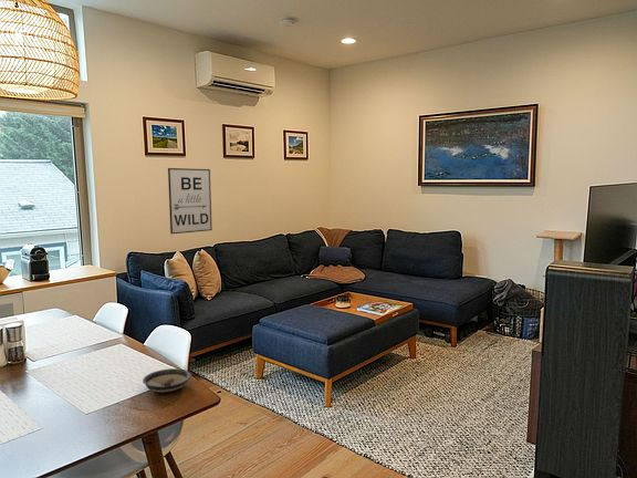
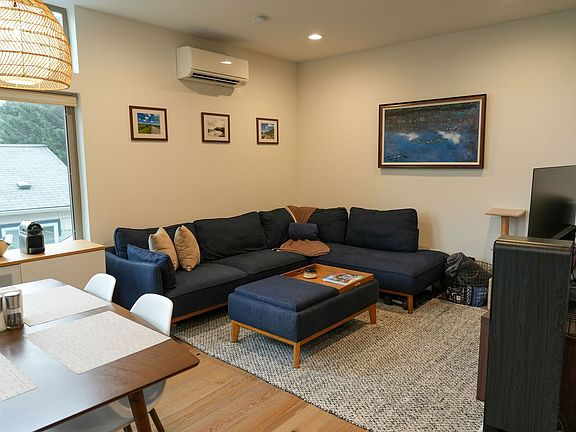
- saucer [142,367,192,394]
- wall art [167,167,213,235]
